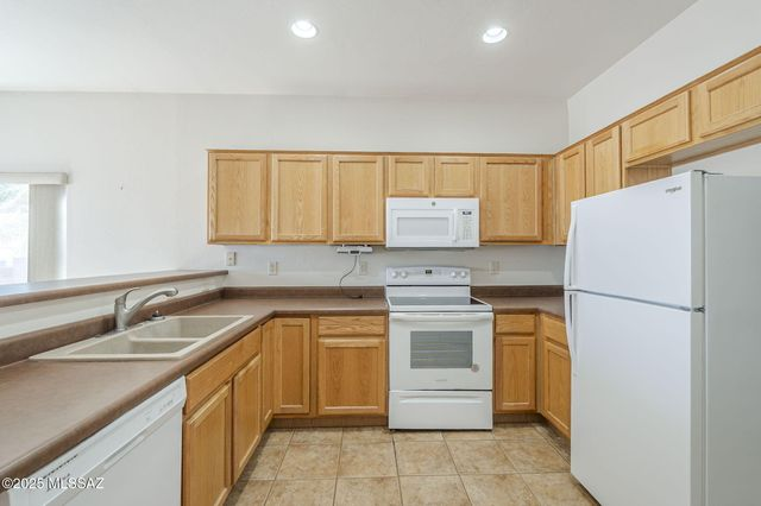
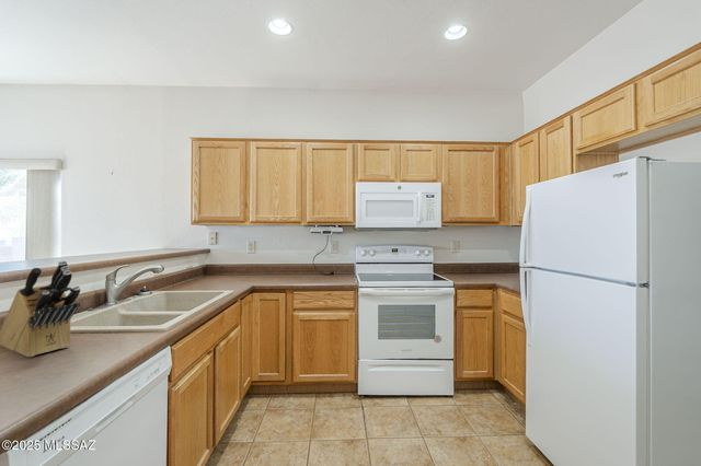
+ knife block [0,259,81,358]
